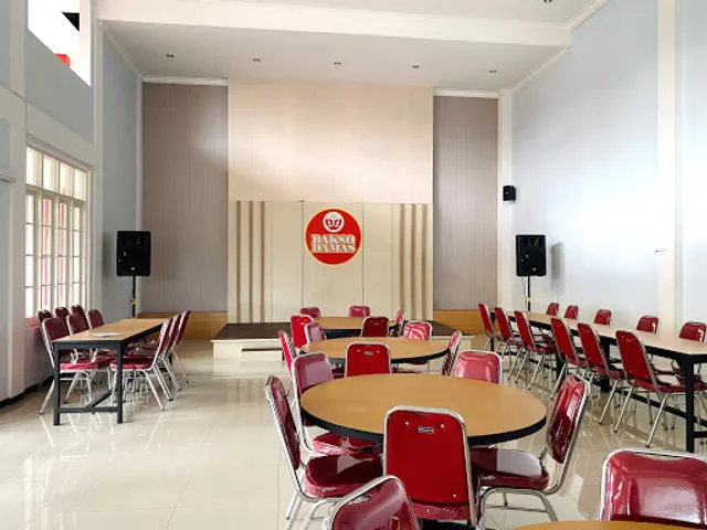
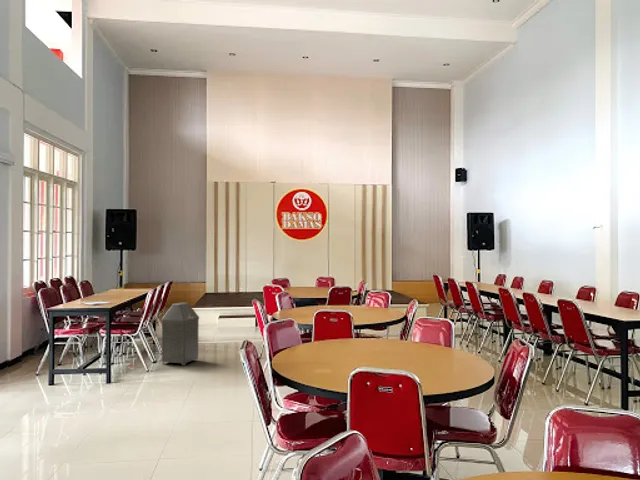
+ trash can [160,301,200,367]
